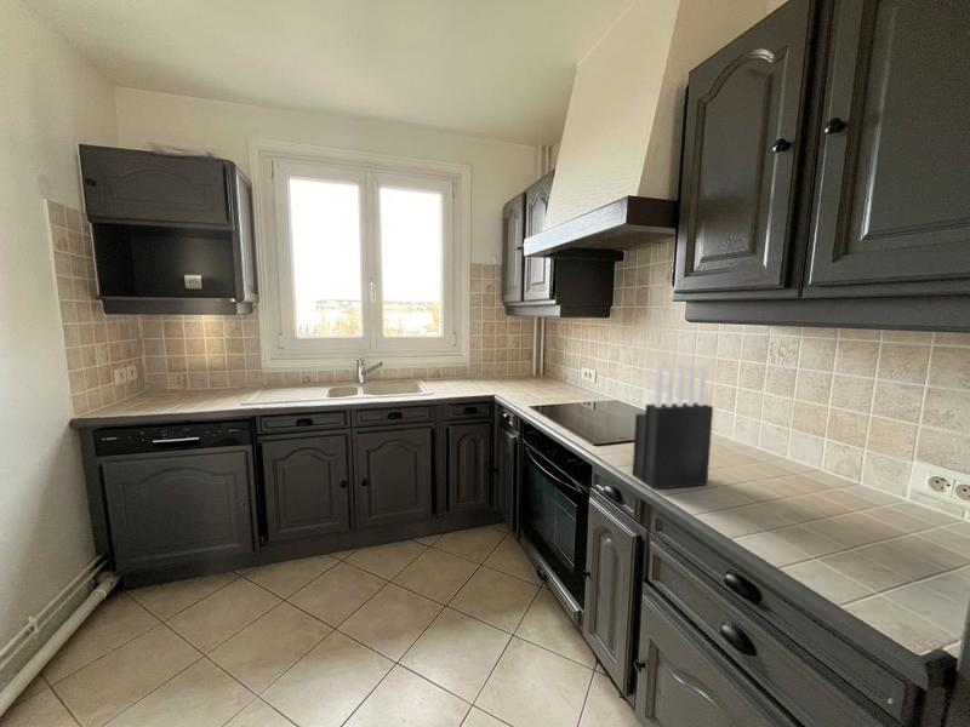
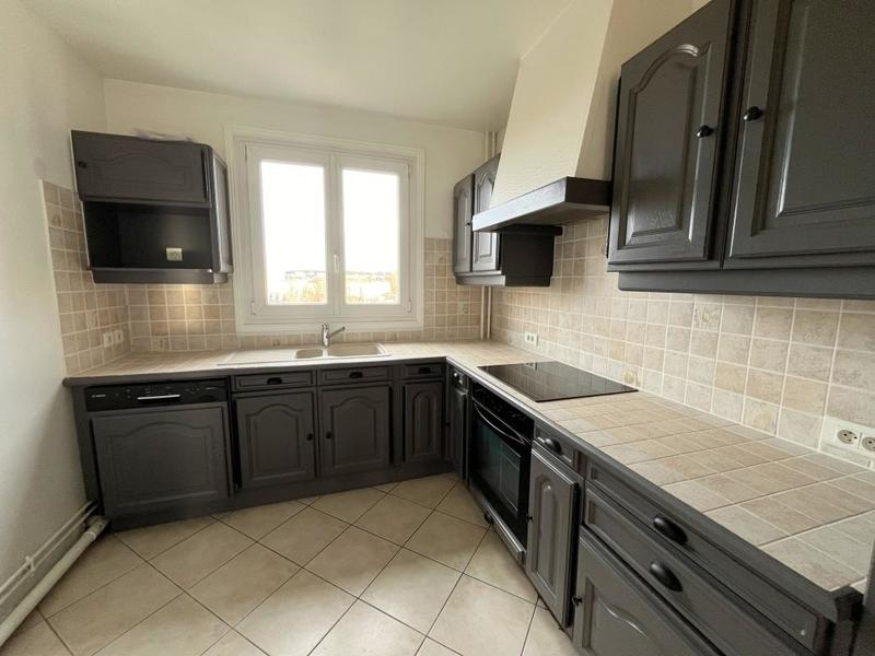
- knife block [632,364,714,491]
